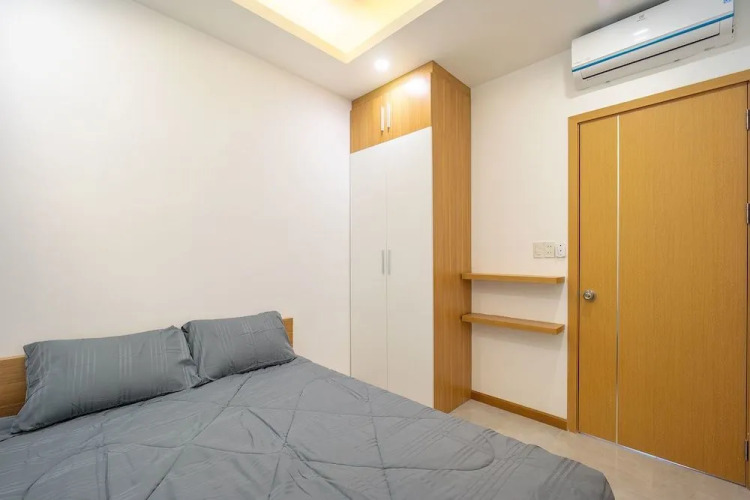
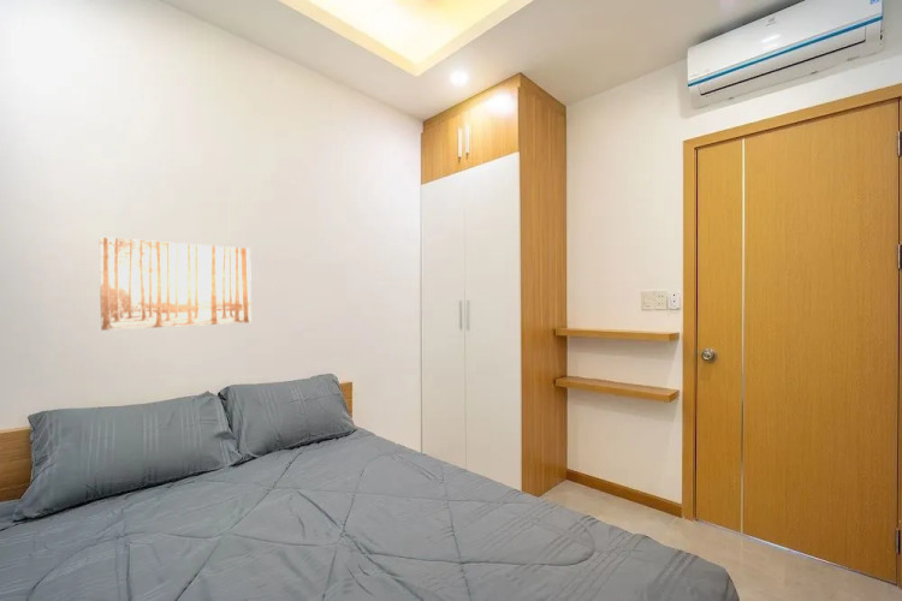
+ wall art [99,236,253,332]
